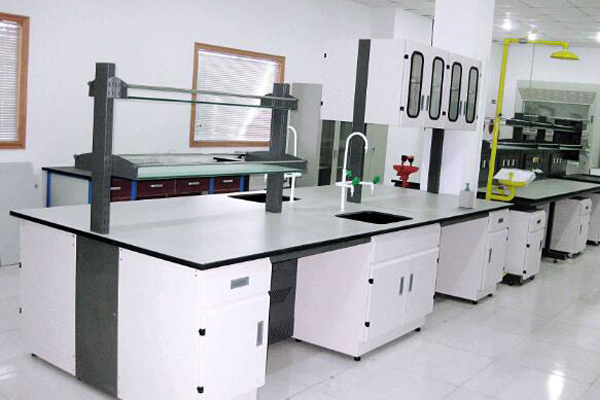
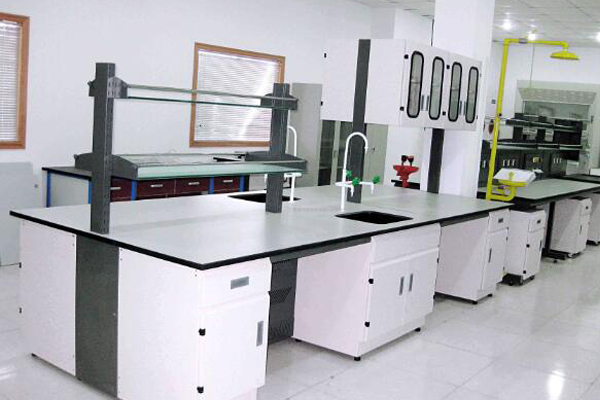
- soap bottle [457,182,476,209]
